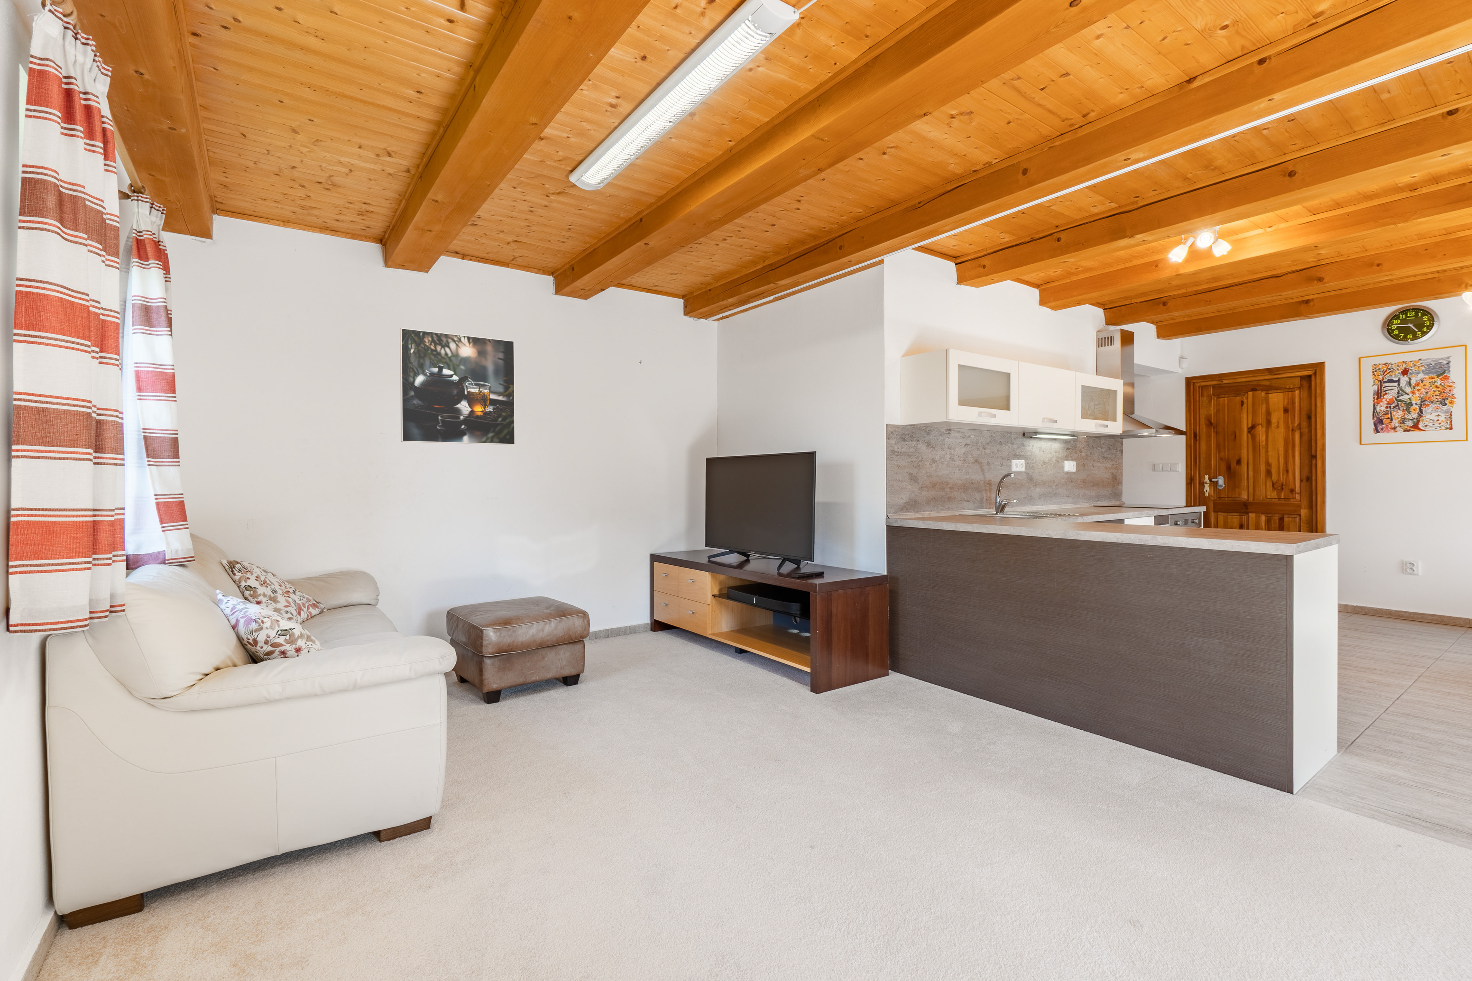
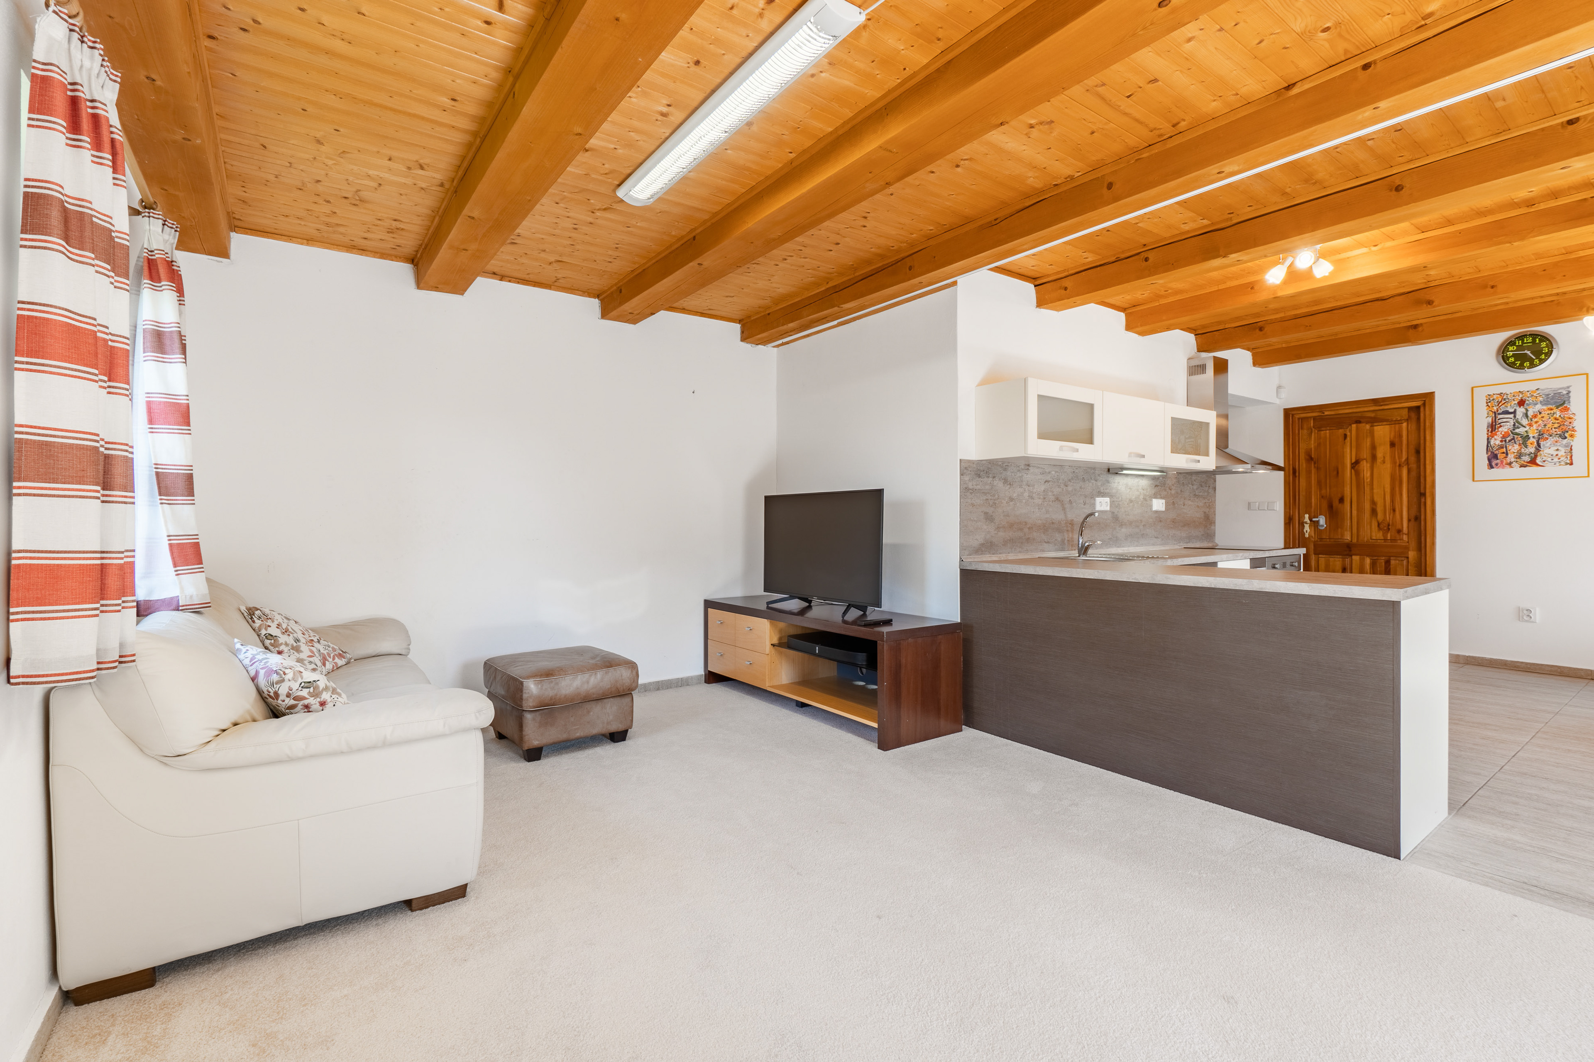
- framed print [400,327,516,446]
